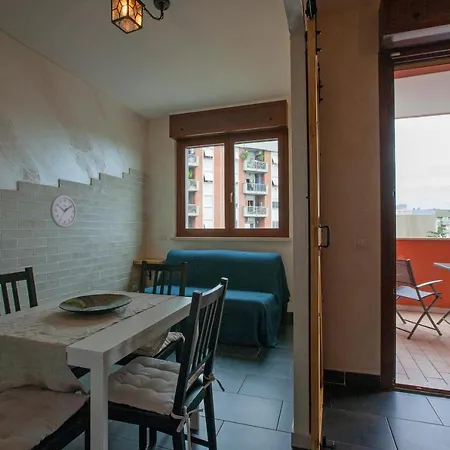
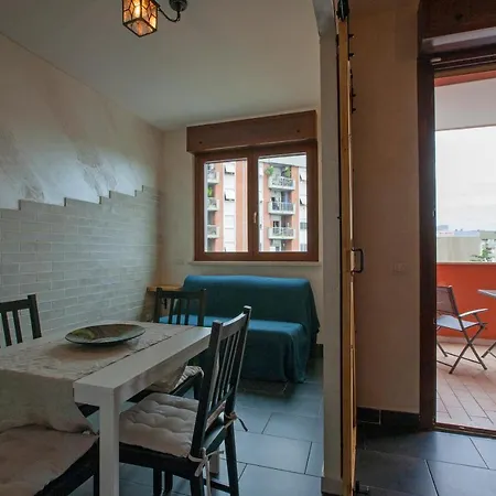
- wall clock [49,194,77,229]
